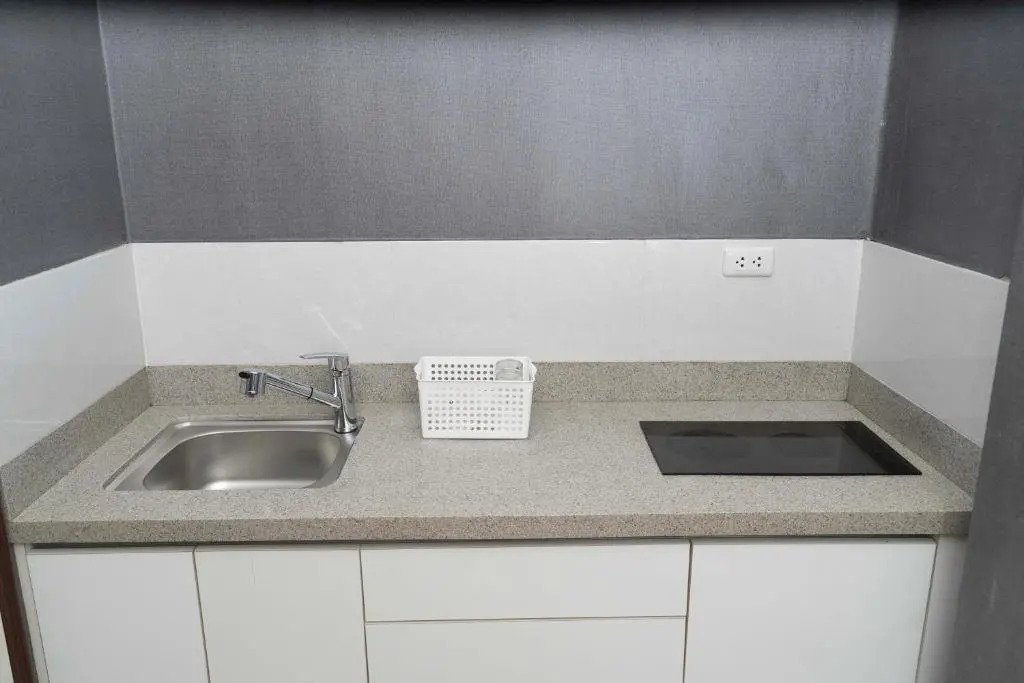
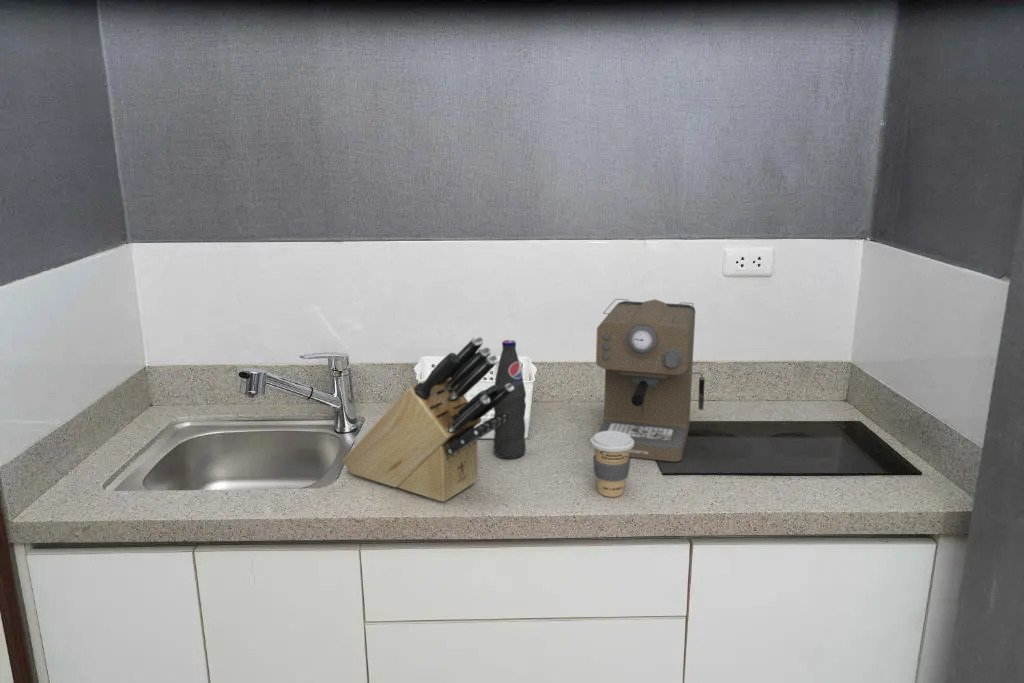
+ coffee maker [595,298,706,463]
+ knife block [342,335,514,503]
+ bottle [492,339,527,460]
+ coffee cup [589,431,634,498]
